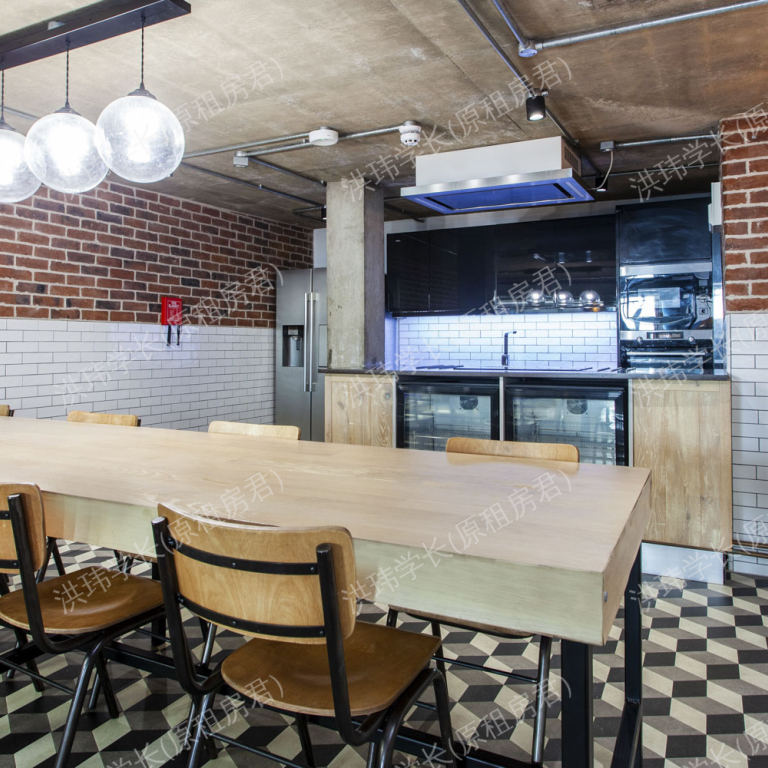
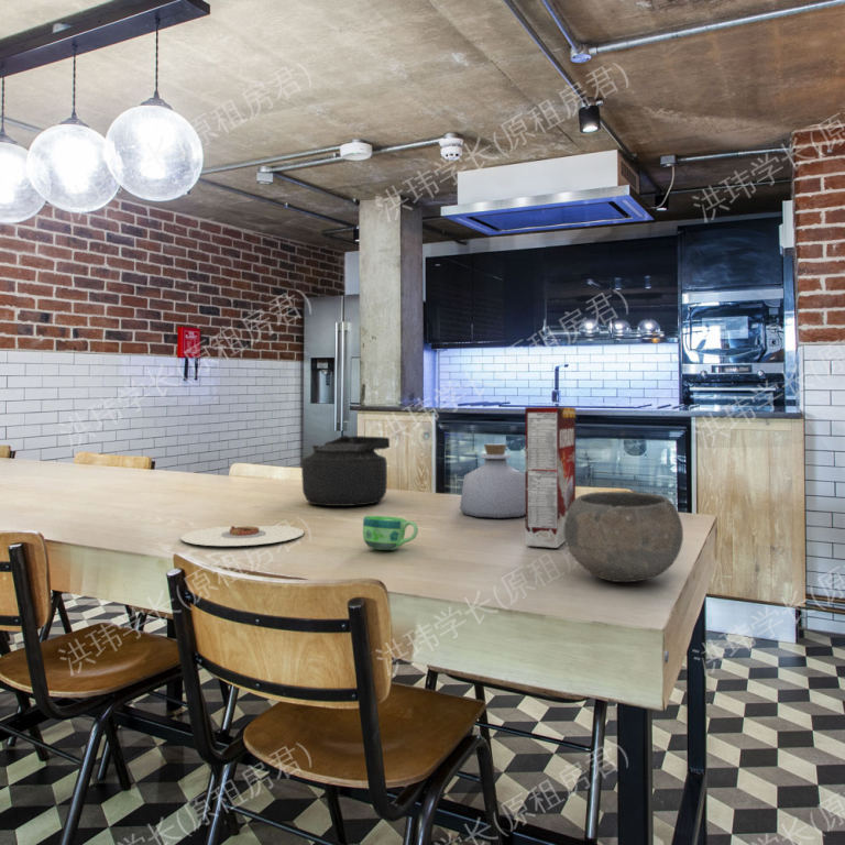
+ bowl [564,491,684,583]
+ cup [362,515,419,551]
+ bottle [459,442,525,519]
+ cereal box [524,406,577,549]
+ plate [180,525,305,547]
+ kettle [300,435,391,507]
